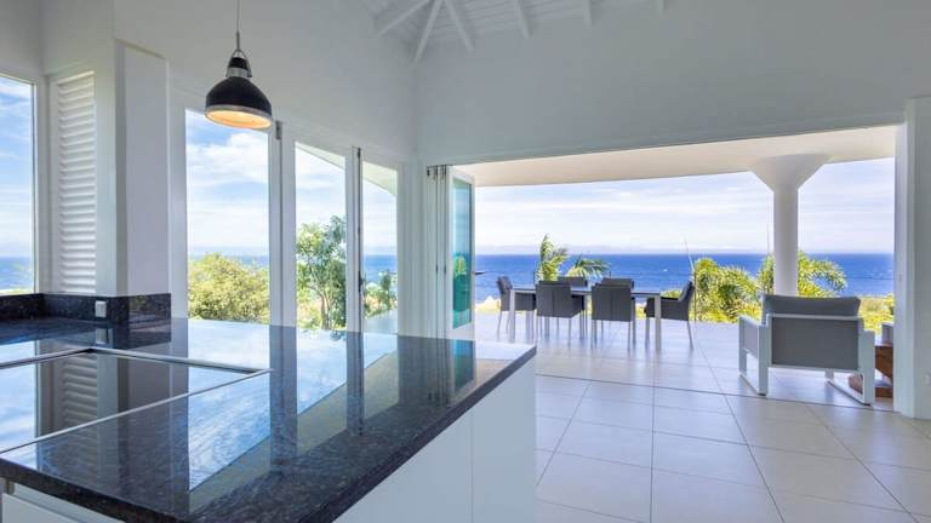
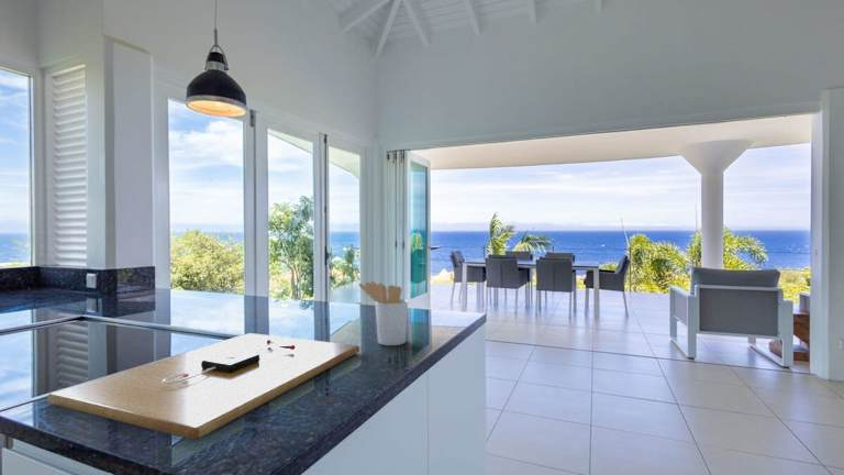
+ utensil holder [358,280,409,346]
+ cutting board [46,332,360,441]
